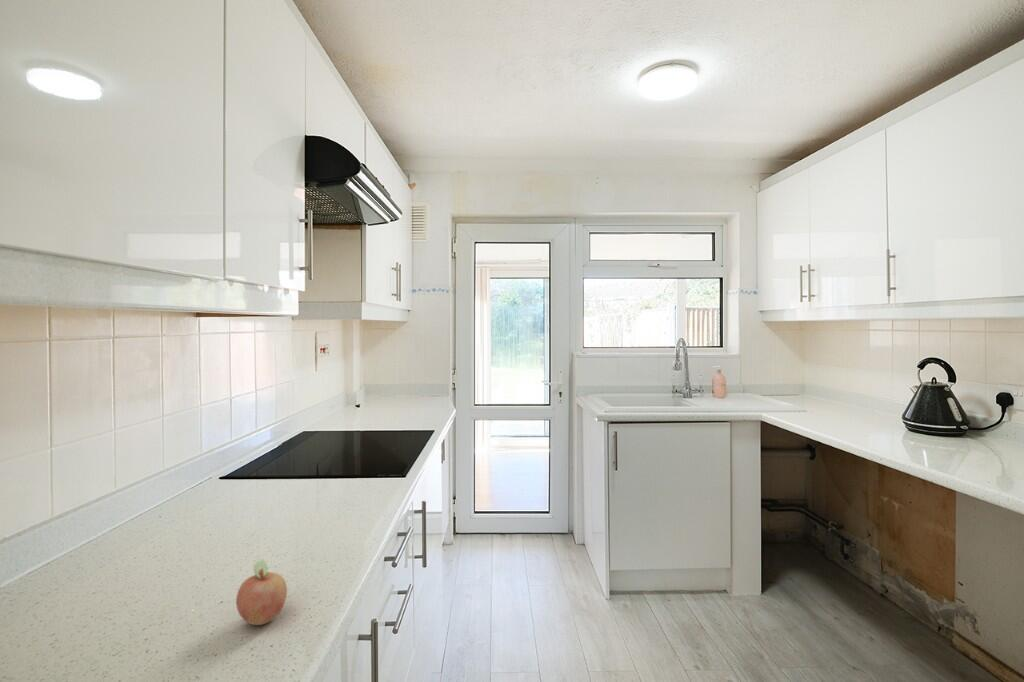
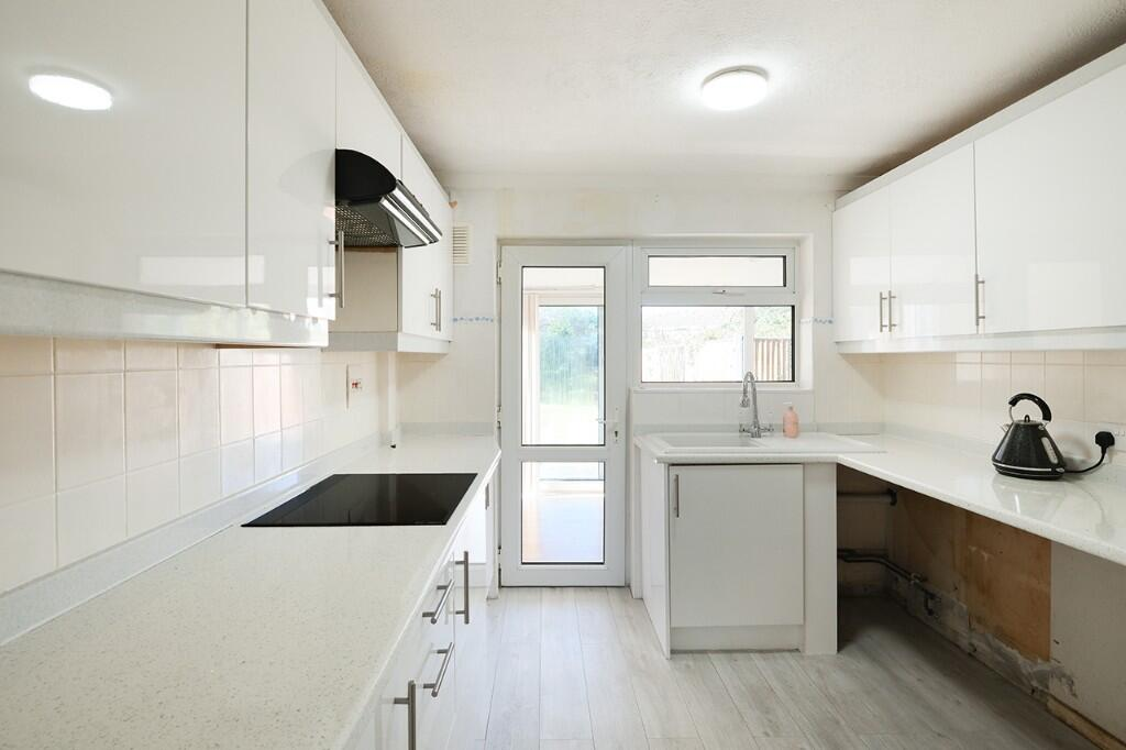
- fruit [235,558,288,626]
